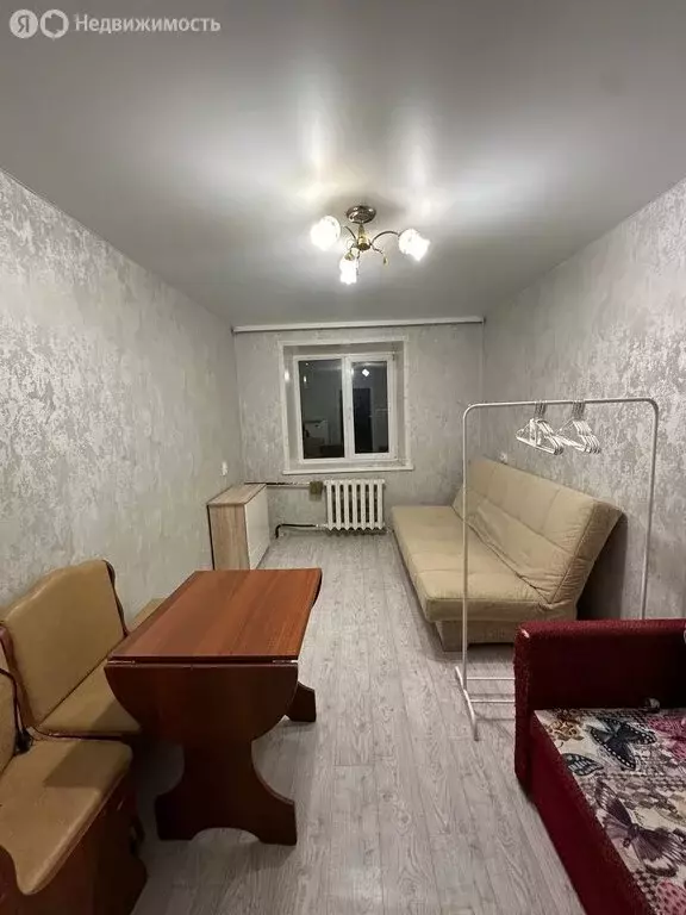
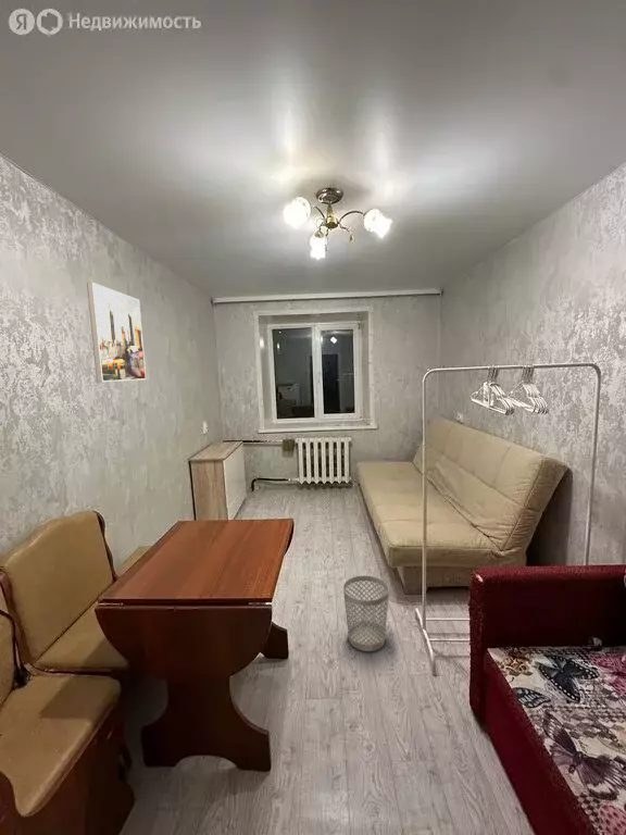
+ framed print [86,282,147,383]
+ wastebasket [342,574,390,652]
